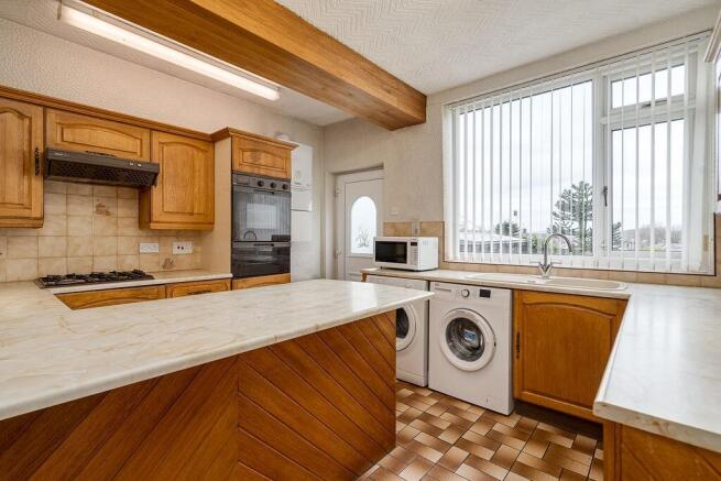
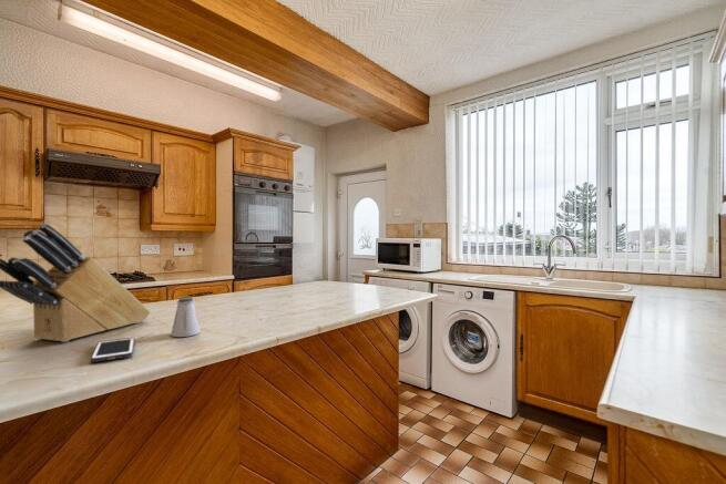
+ knife block [0,223,151,343]
+ saltshaker [170,297,201,338]
+ cell phone [90,337,135,363]
